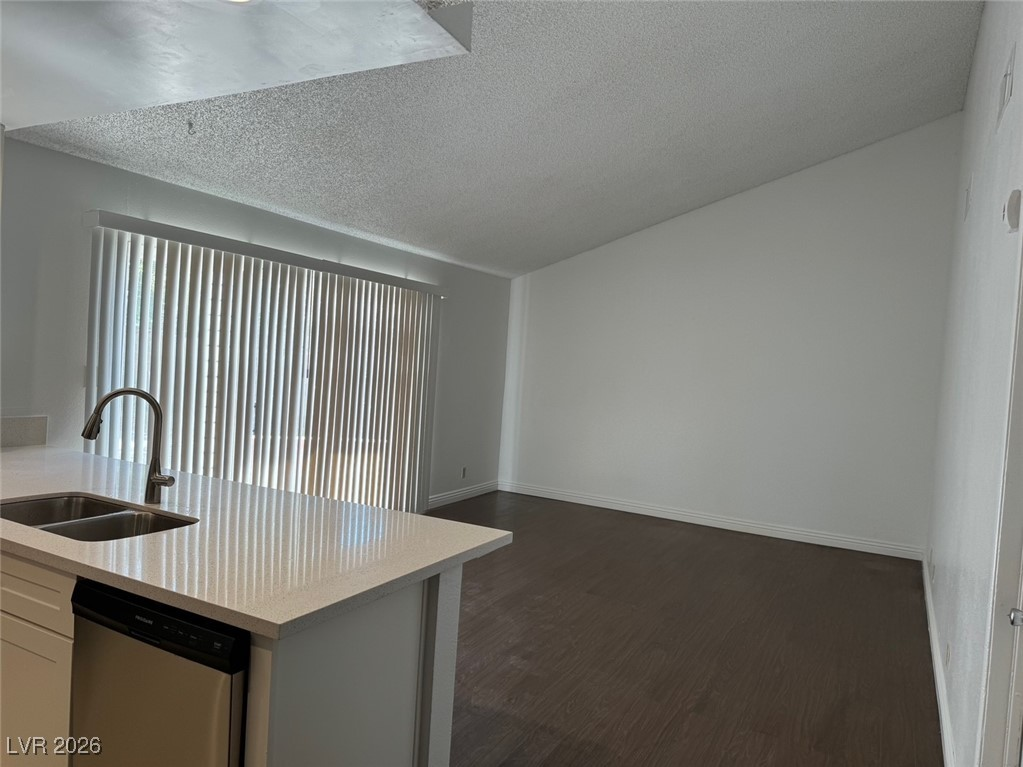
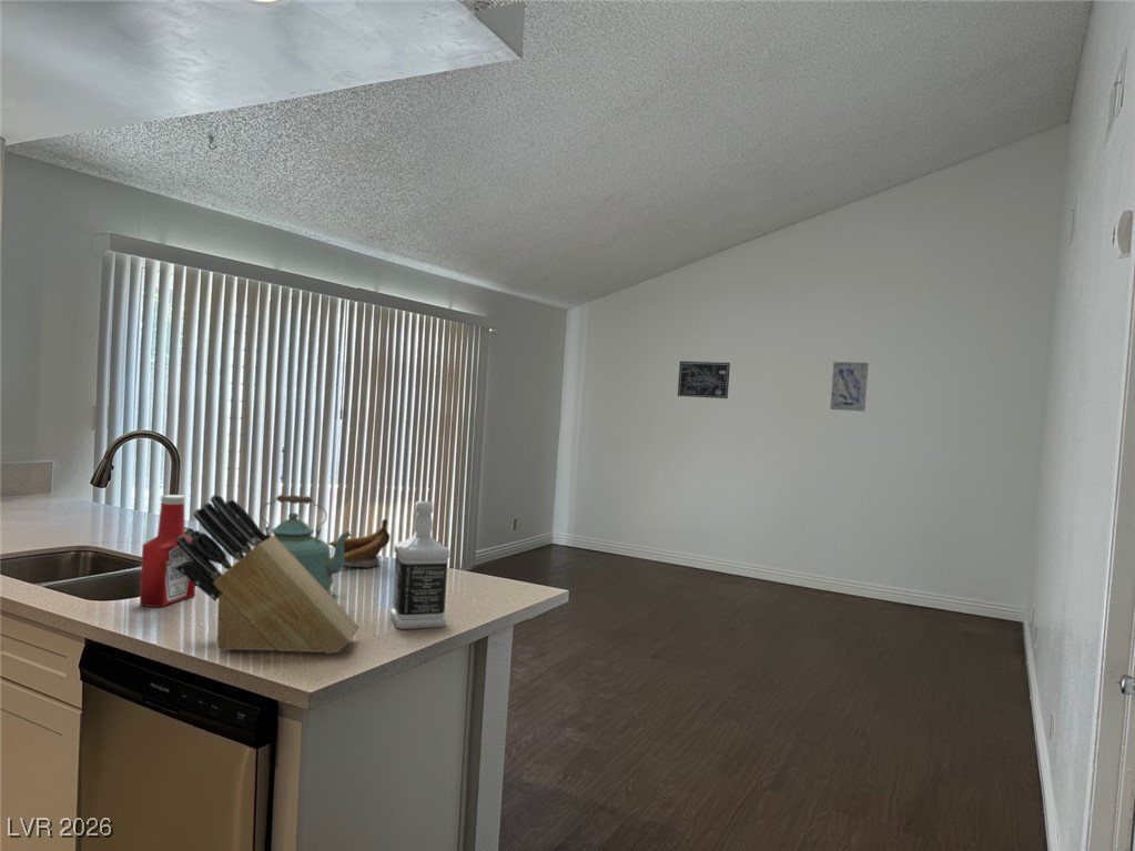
+ wall art [829,361,870,413]
+ wall art [677,361,731,399]
+ banana [328,518,392,569]
+ bottle [389,500,452,630]
+ kettle [252,494,353,591]
+ knife block [175,494,359,655]
+ soap bottle [139,494,196,608]
